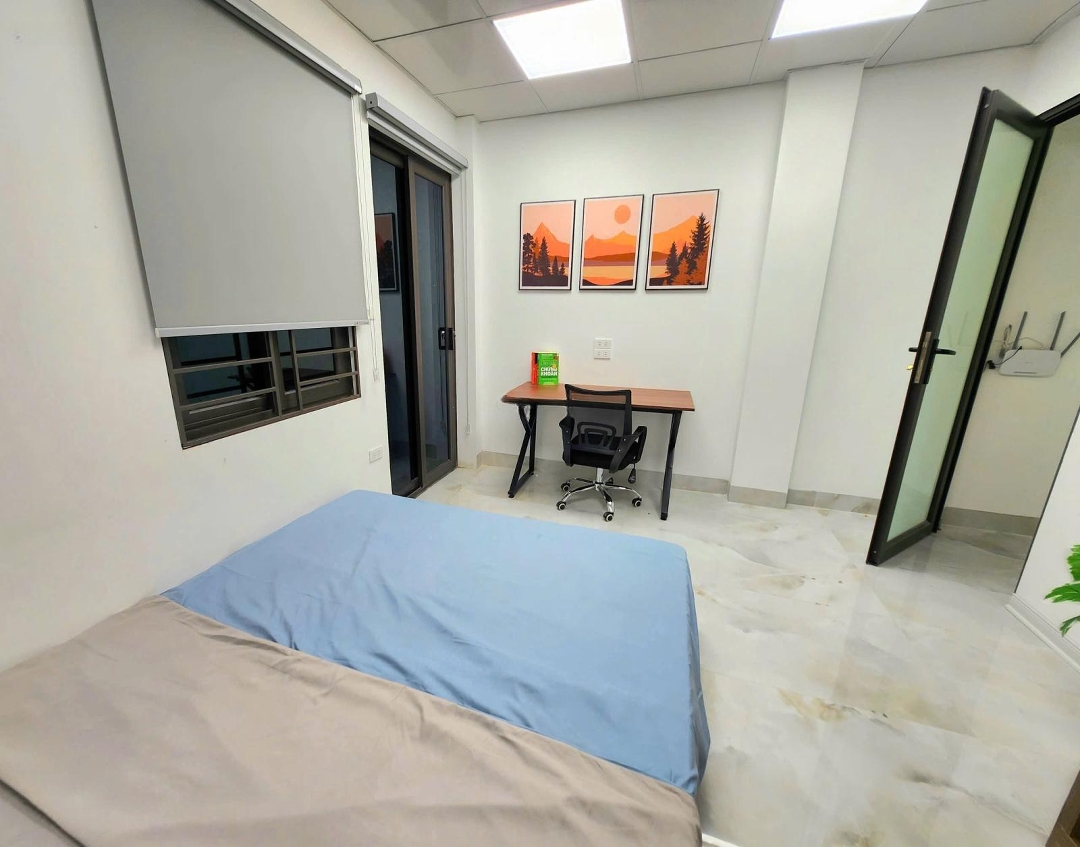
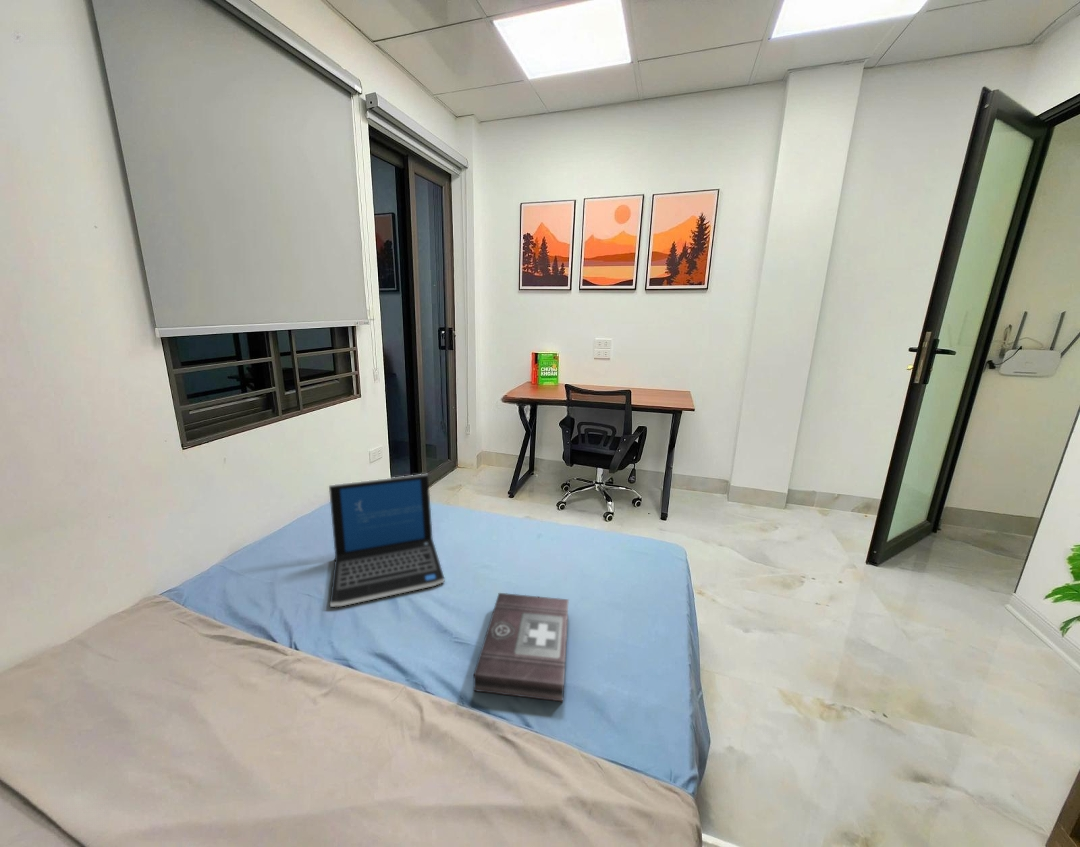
+ laptop [328,473,445,608]
+ first aid kit [473,592,570,703]
